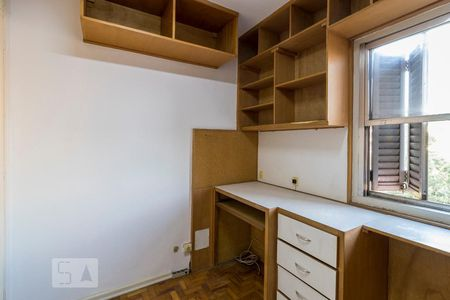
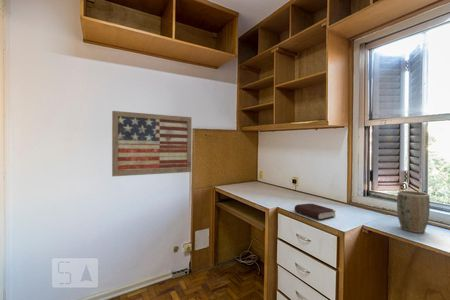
+ book [293,202,337,221]
+ plant pot [396,190,431,234]
+ wall art [111,110,192,177]
